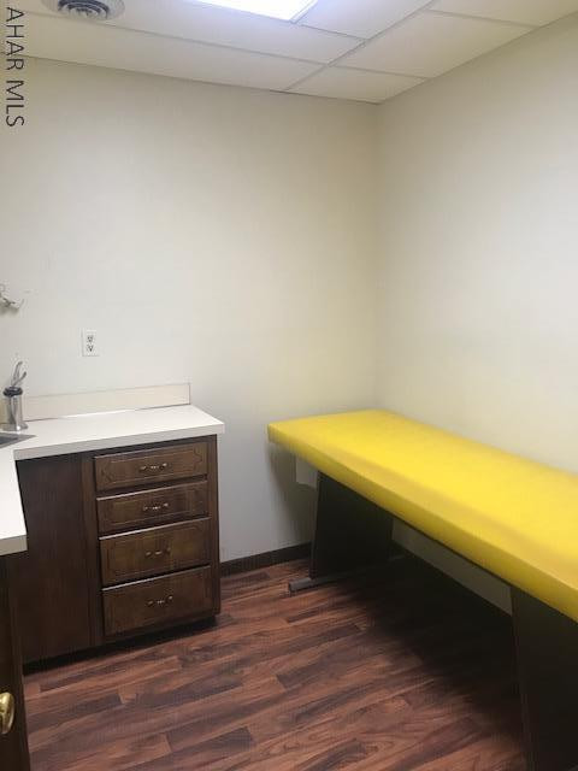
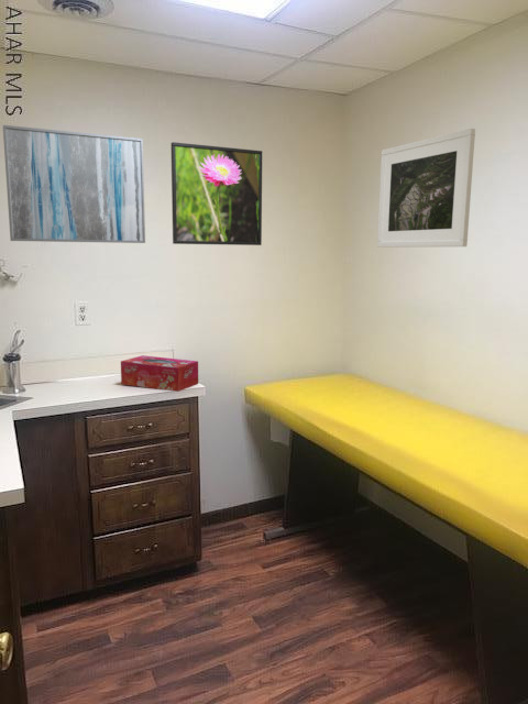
+ wall art [2,124,146,244]
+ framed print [170,141,263,246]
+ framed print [376,128,476,249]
+ tissue box [120,354,199,393]
